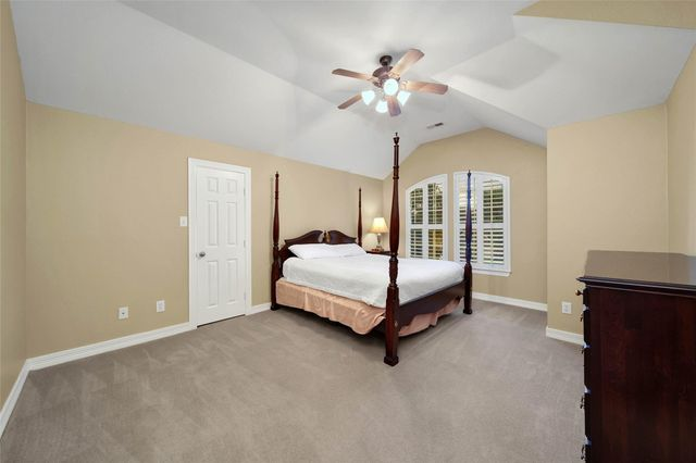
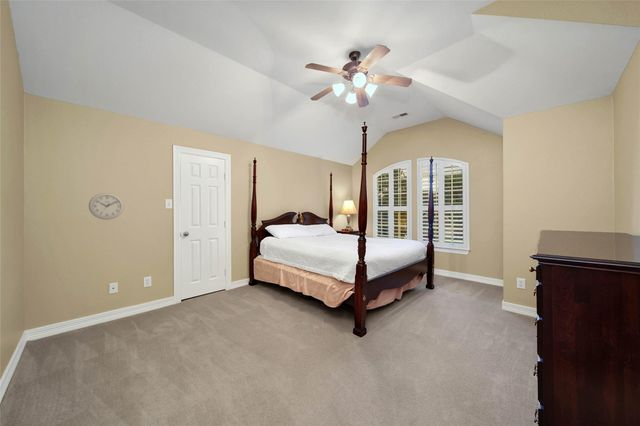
+ wall clock [88,192,125,220]
